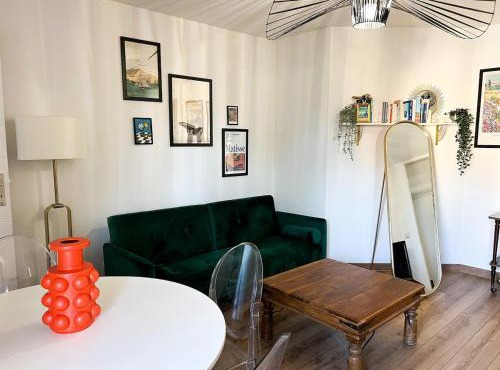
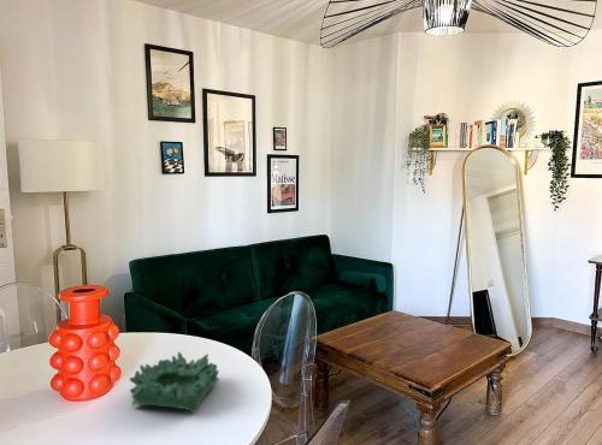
+ decorative bowl [129,351,220,414]
